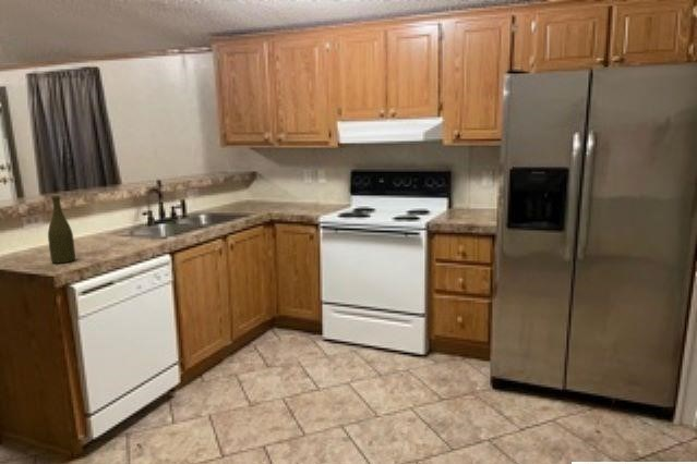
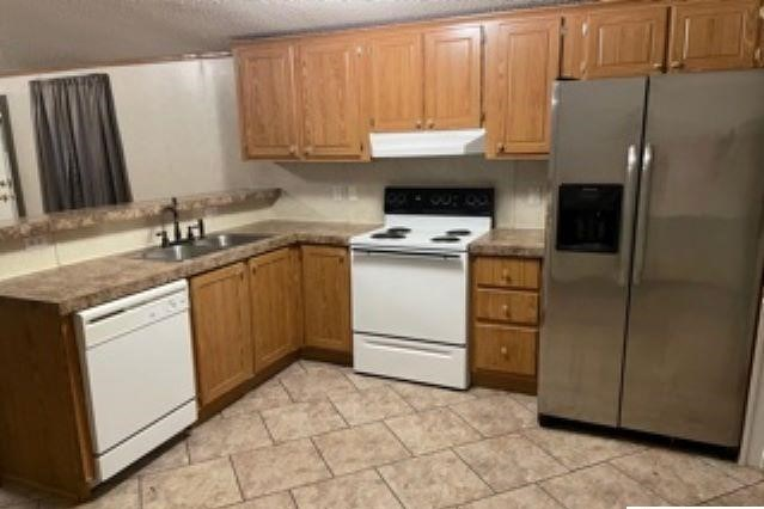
- bottle [47,195,76,265]
